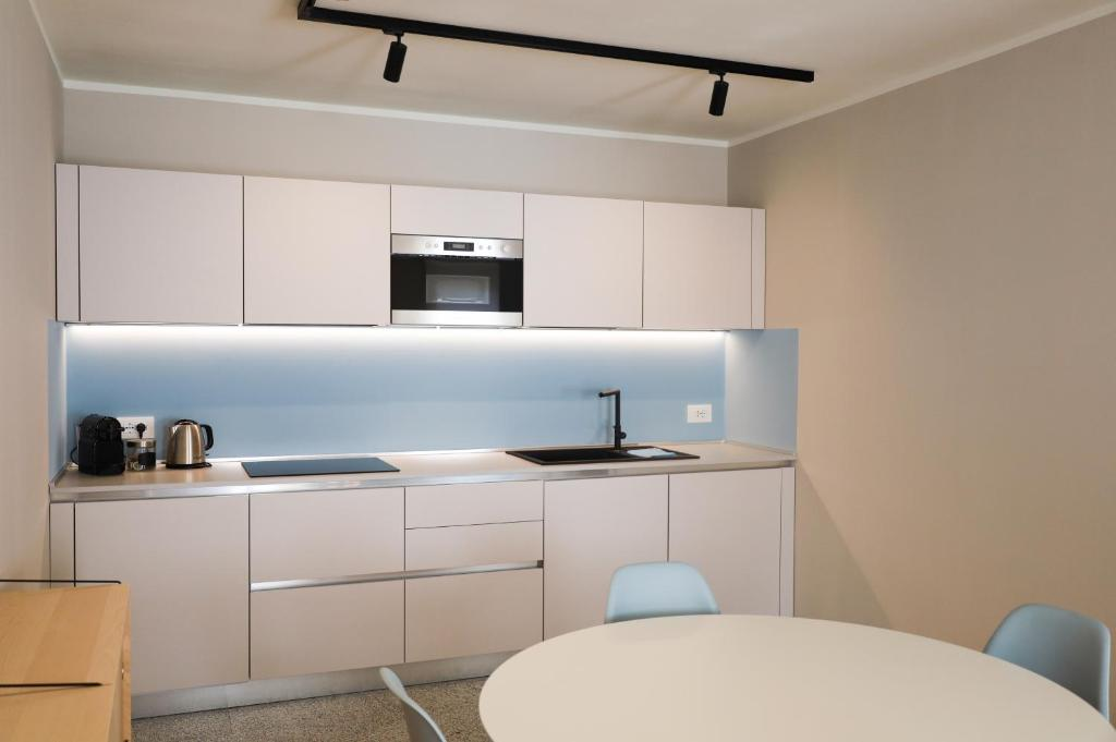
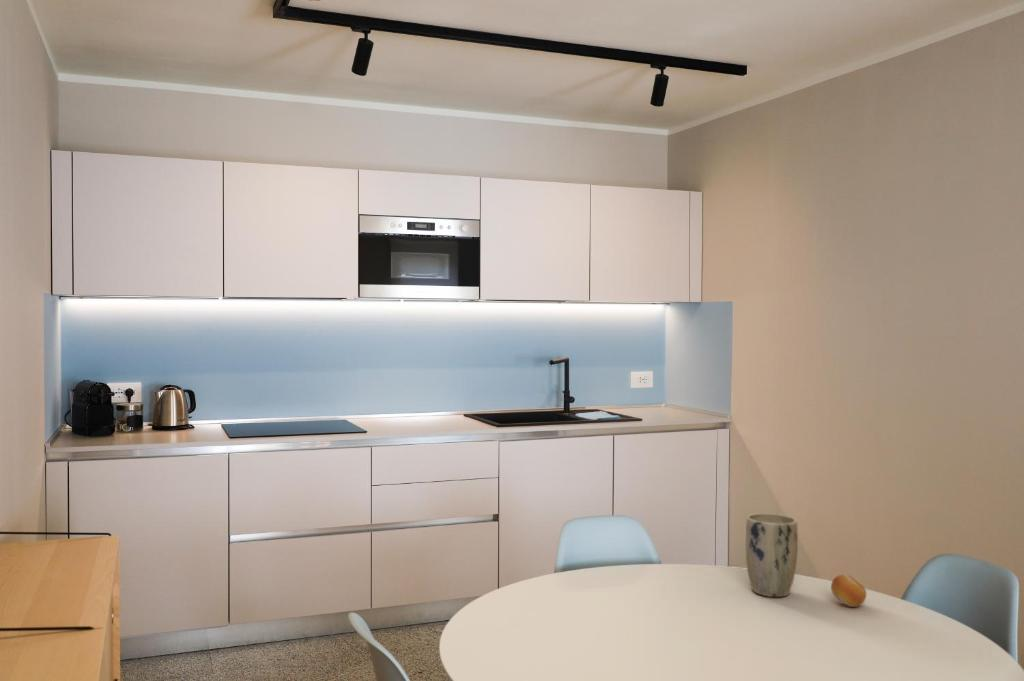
+ fruit [830,573,867,608]
+ plant pot [745,513,799,598]
